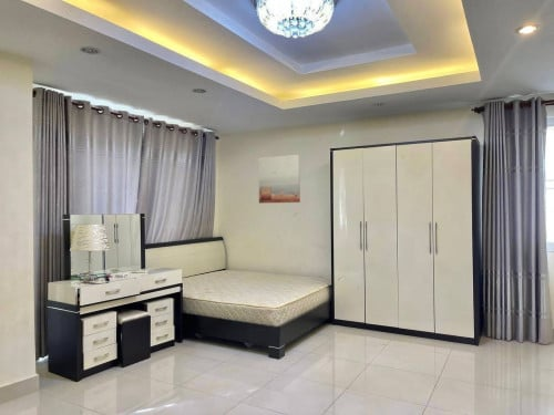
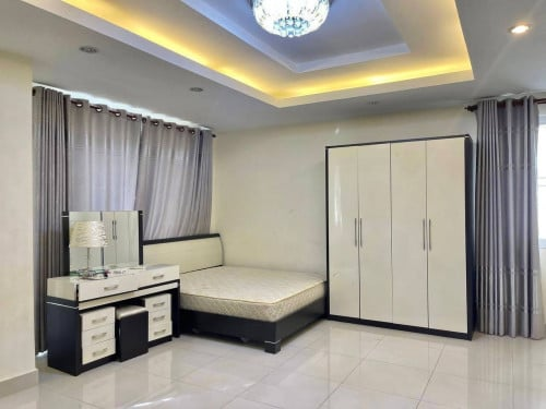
- wall art [257,154,301,205]
